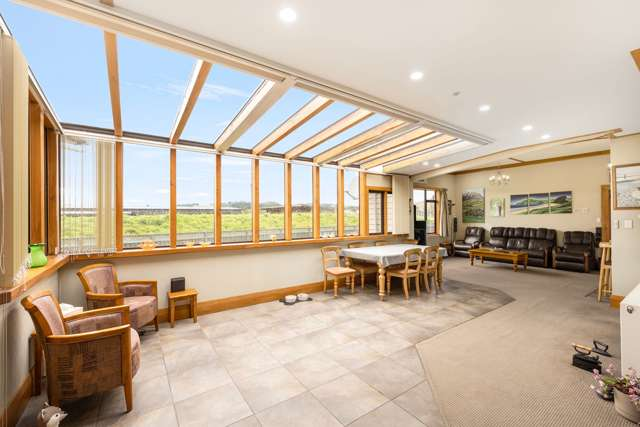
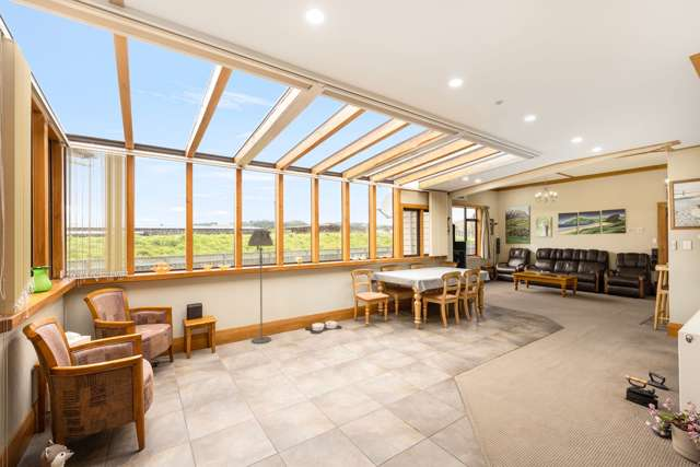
+ floor lamp [247,230,275,345]
